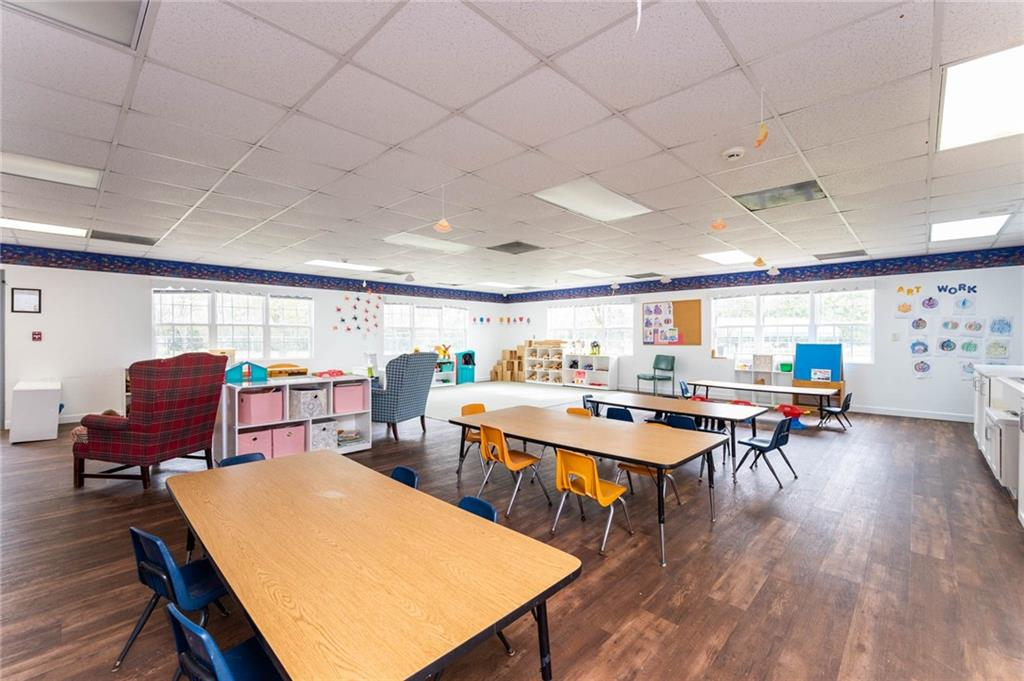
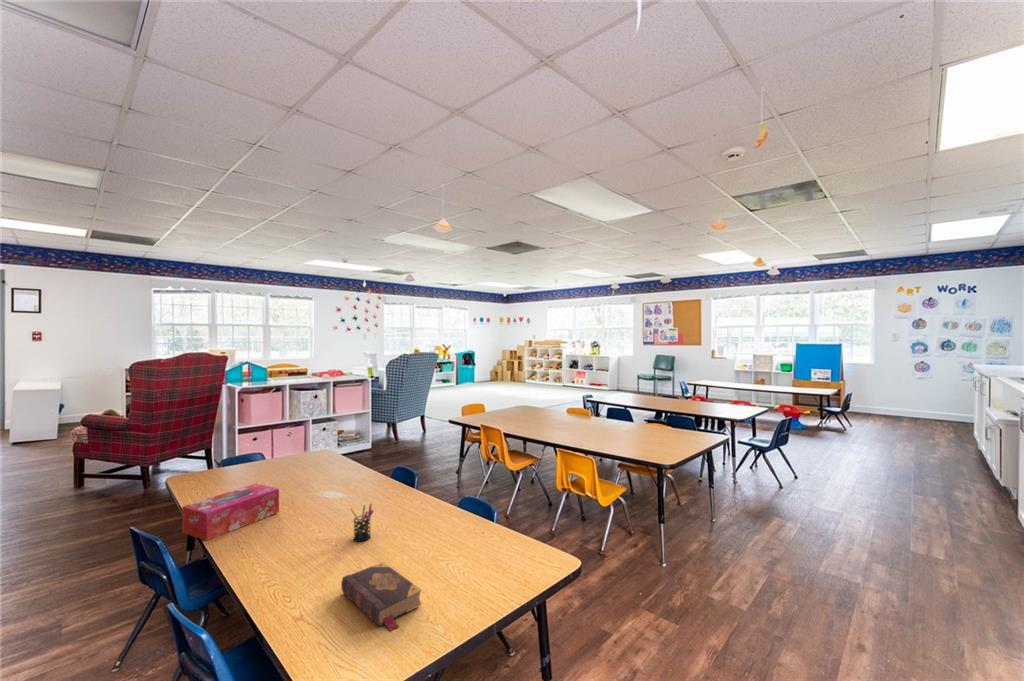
+ book [340,561,423,632]
+ tissue box [181,483,280,542]
+ pen holder [349,503,375,543]
